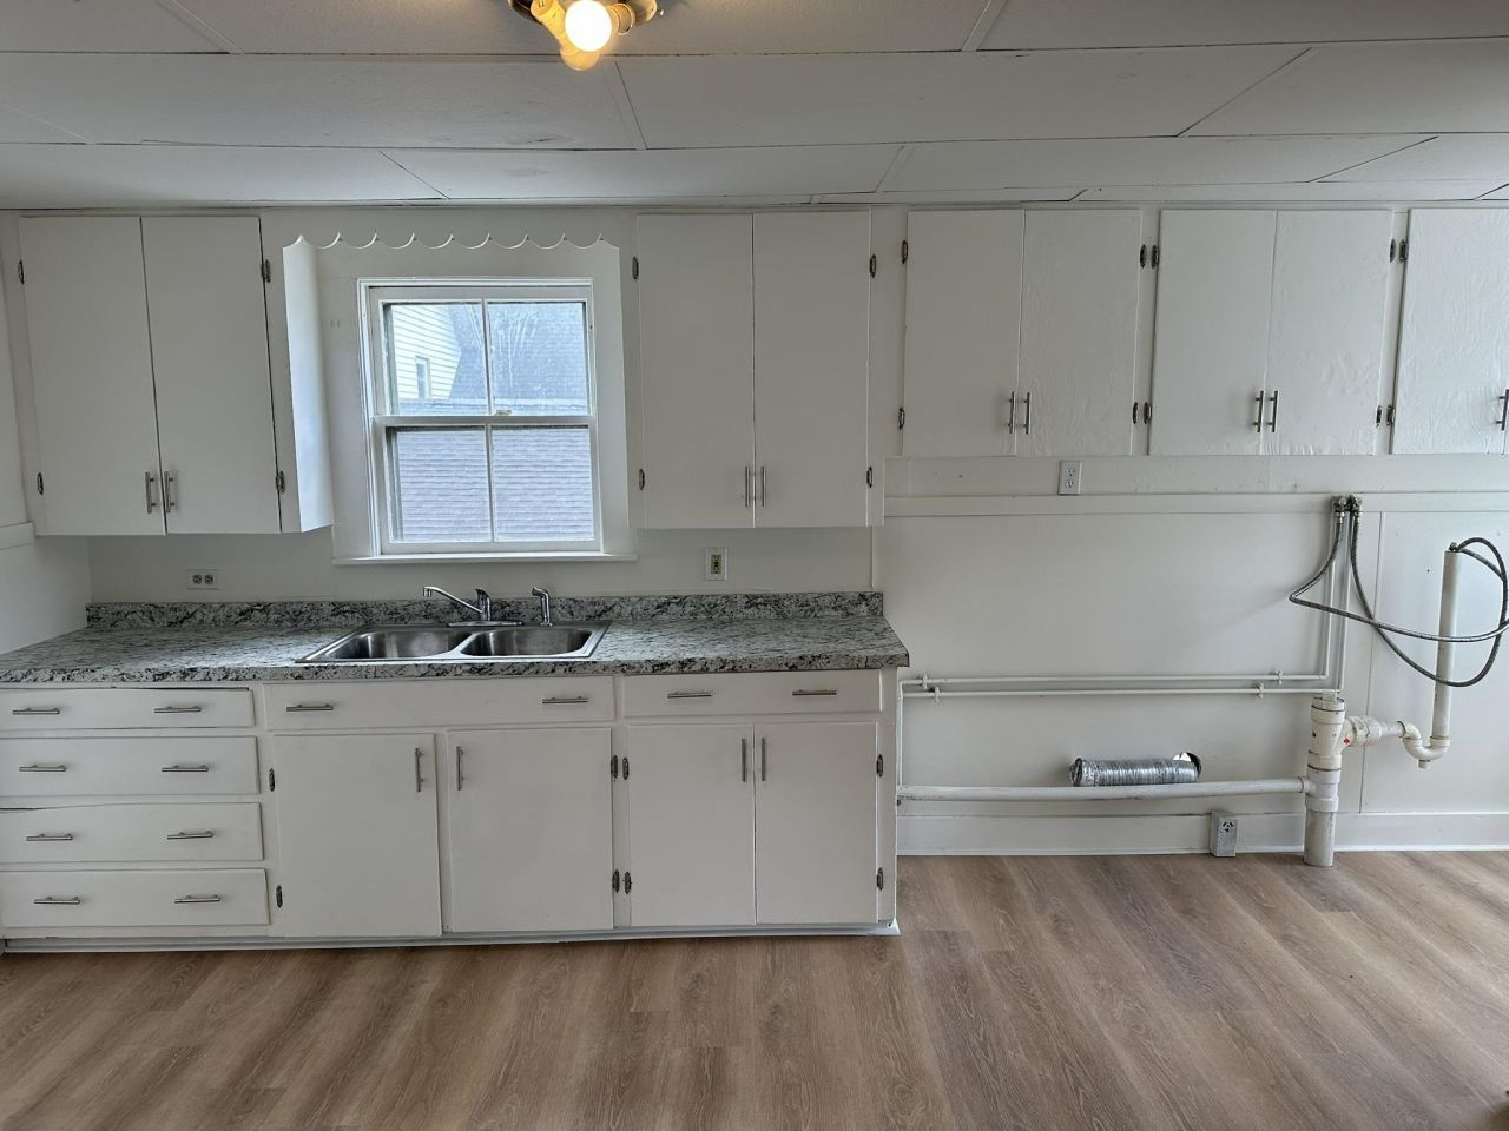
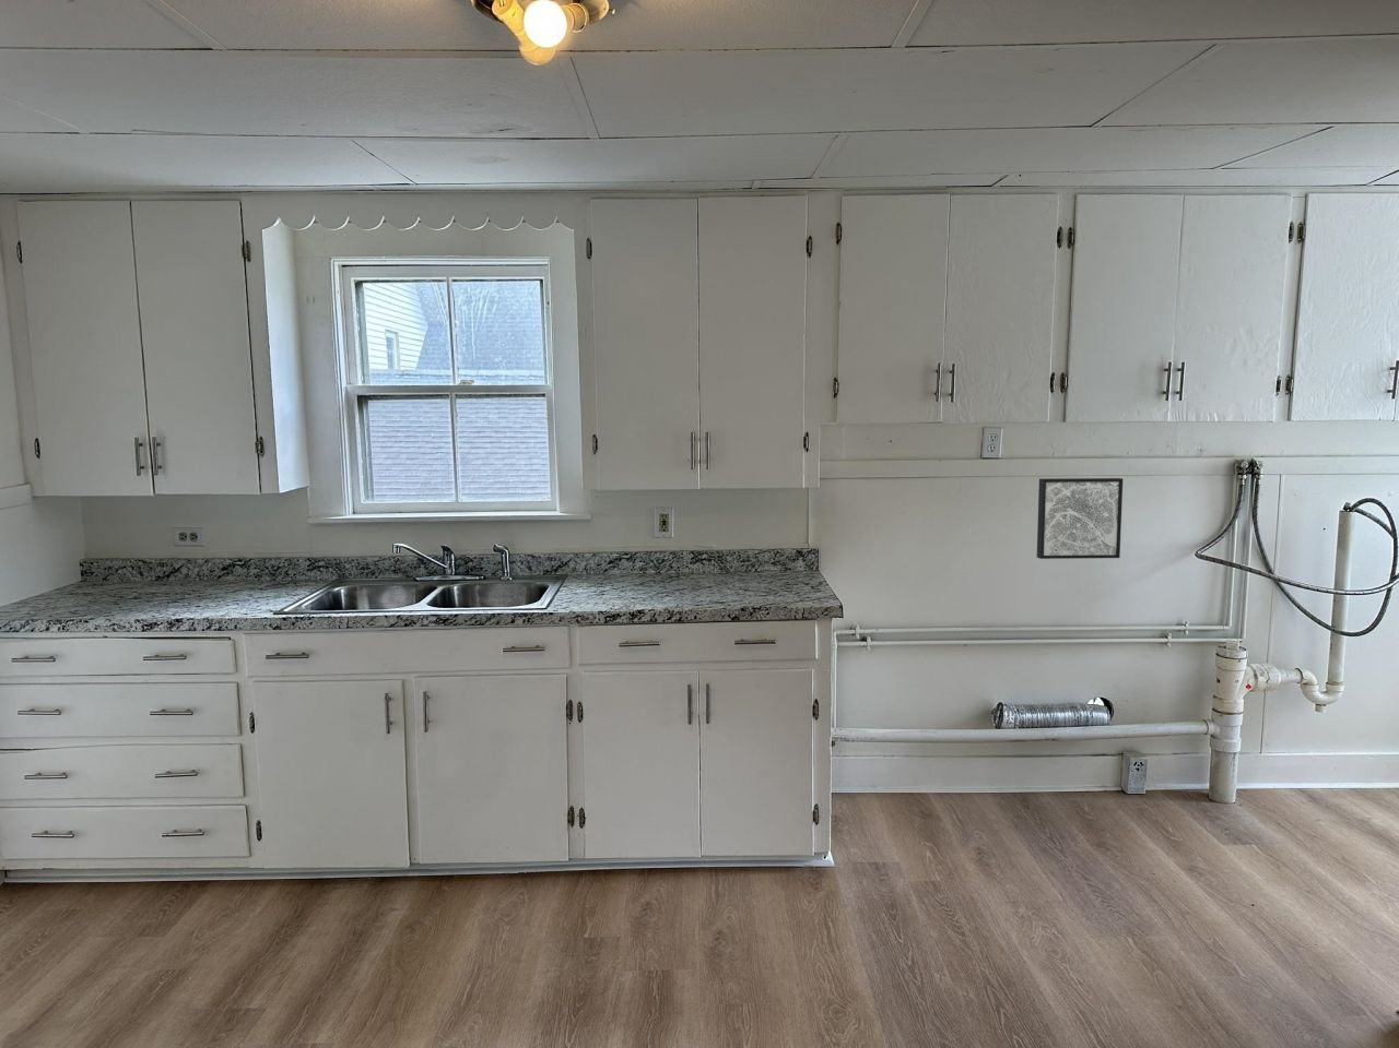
+ wall art [1037,477,1124,560]
